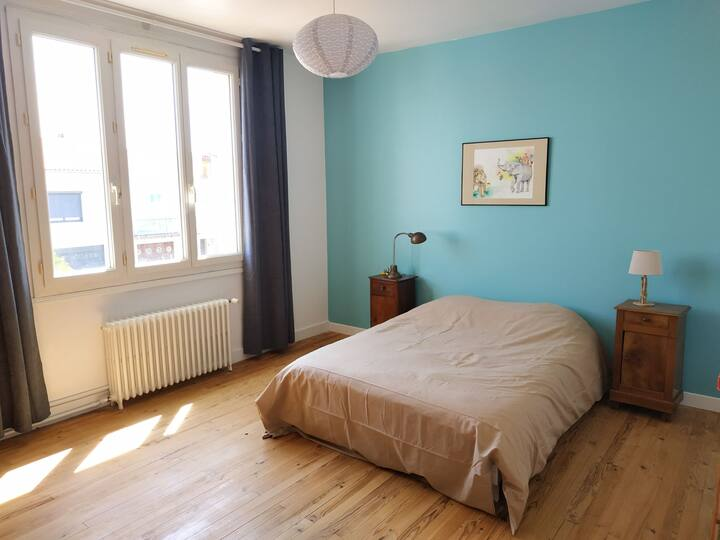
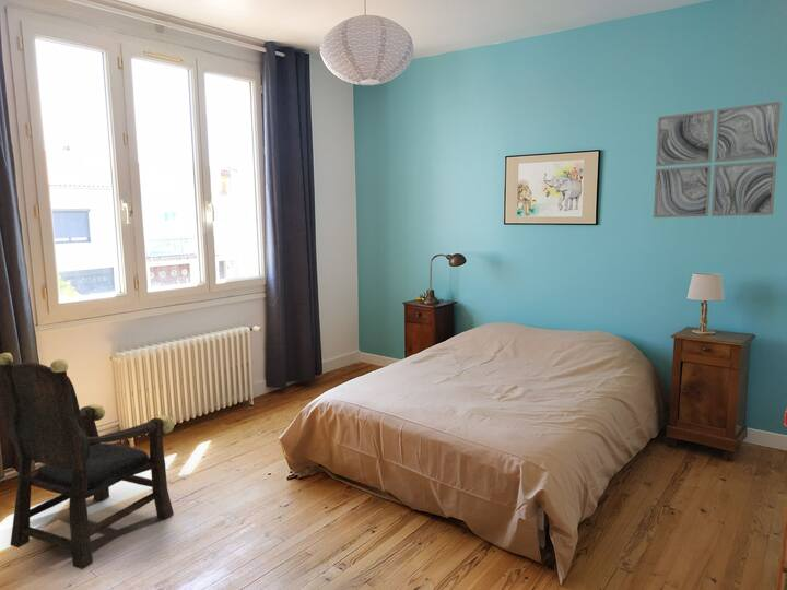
+ armchair [0,352,176,570]
+ wall art [653,101,782,219]
